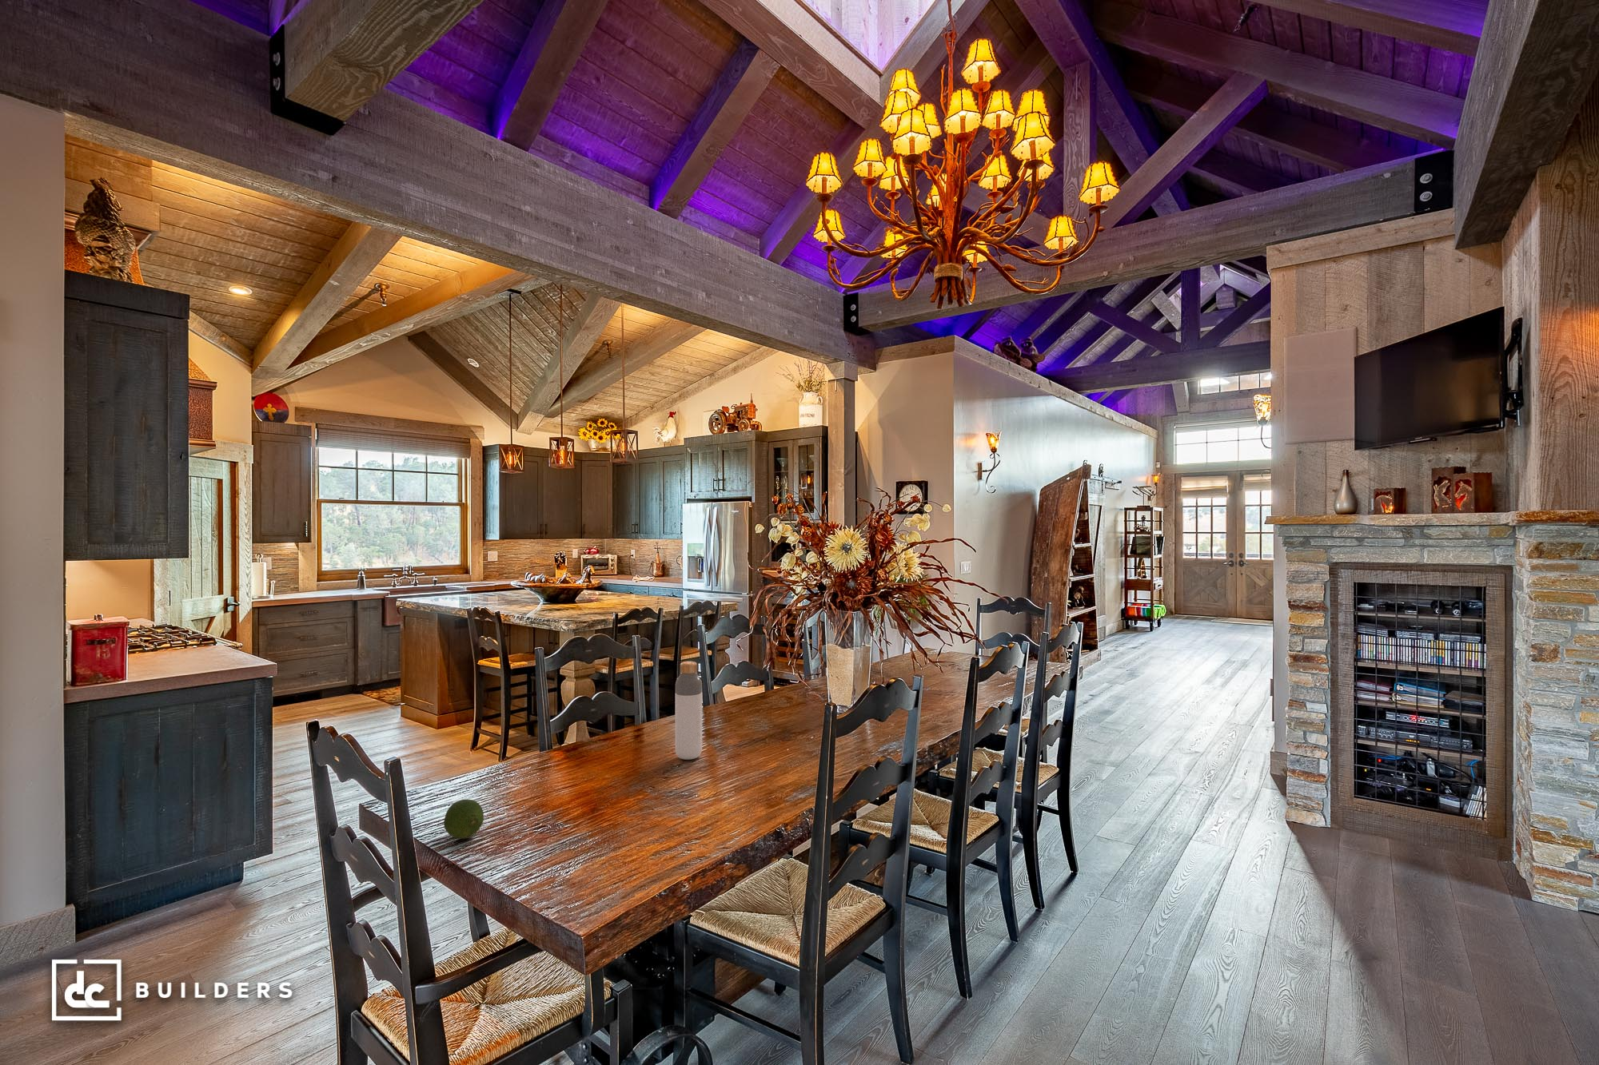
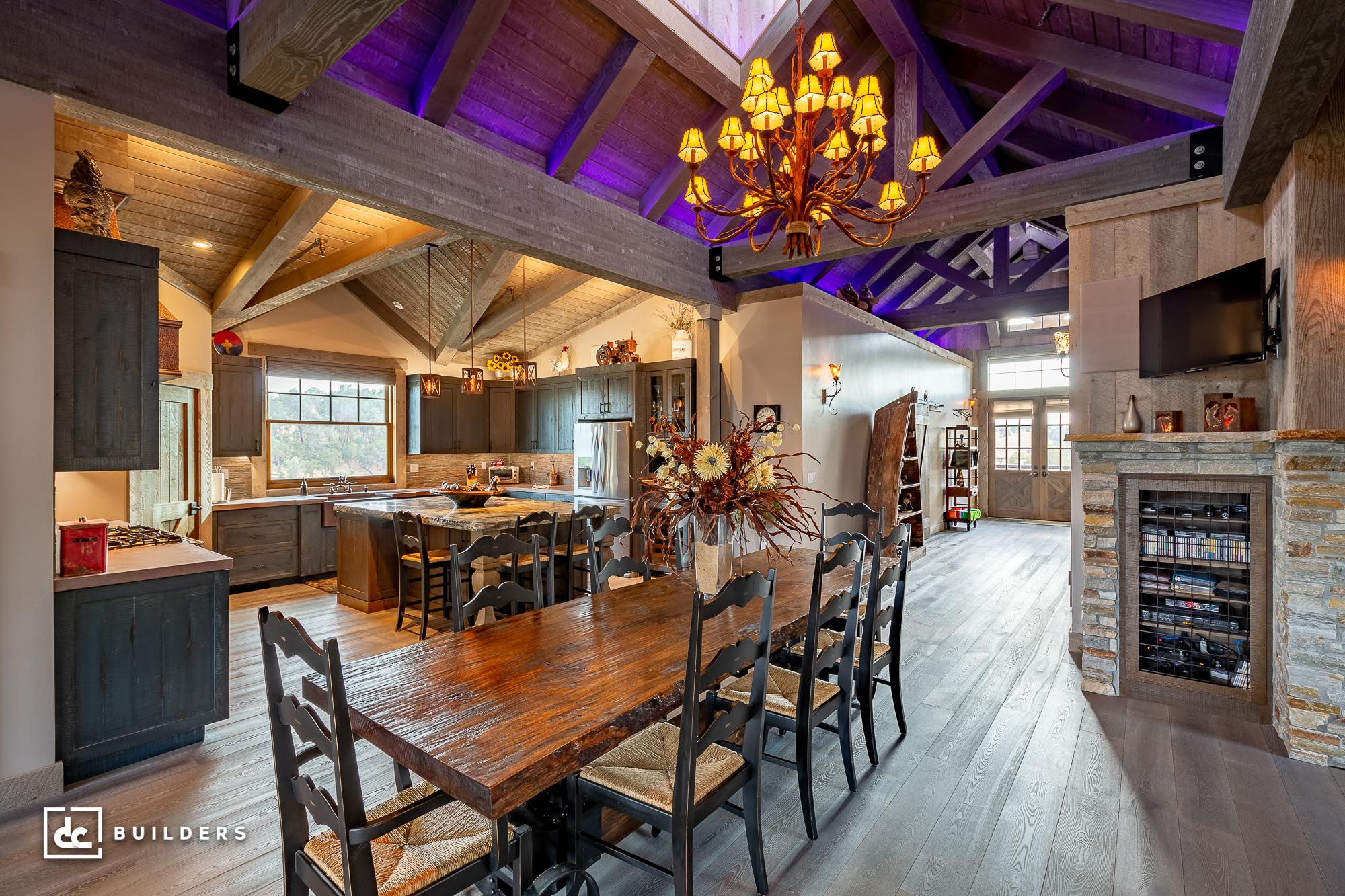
- fruit [443,799,485,839]
- bottle [675,661,703,761]
